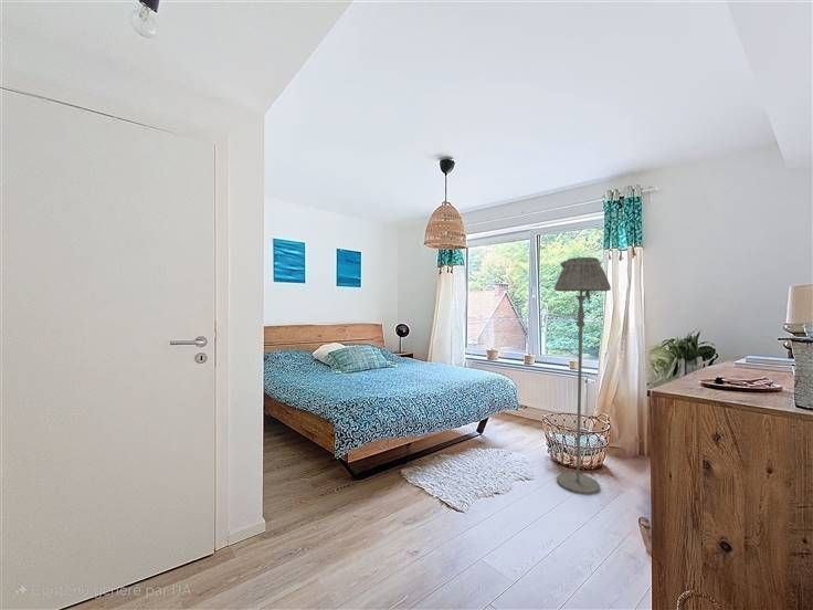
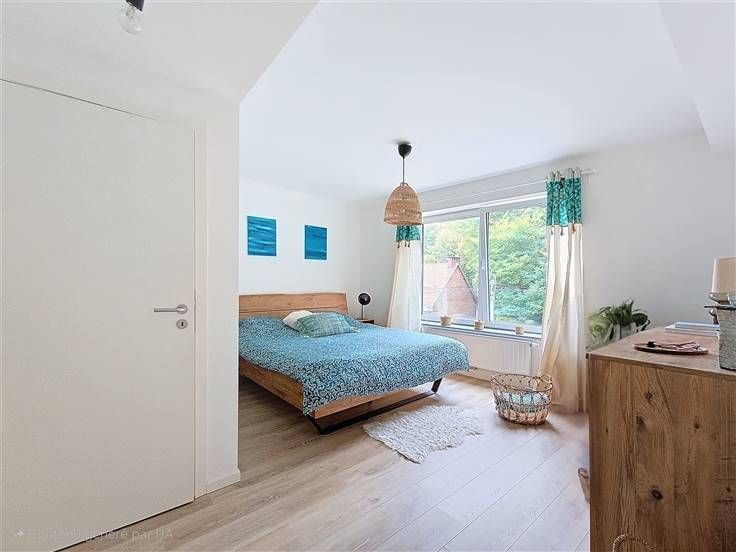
- floor lamp [553,256,612,496]
